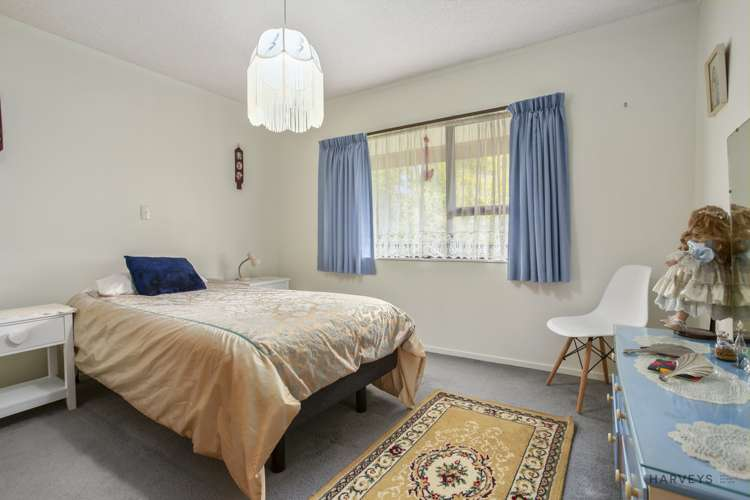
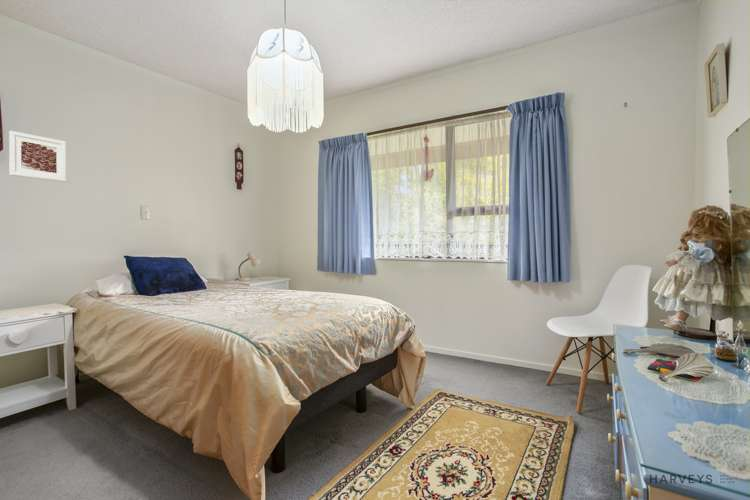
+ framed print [8,130,67,183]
